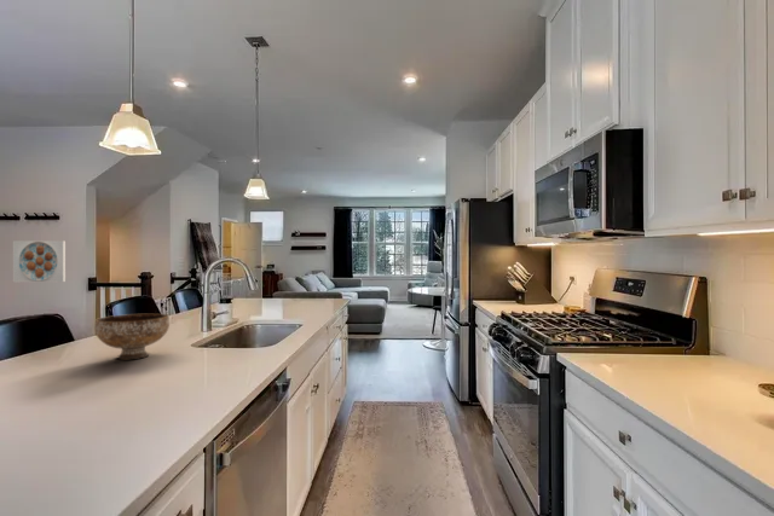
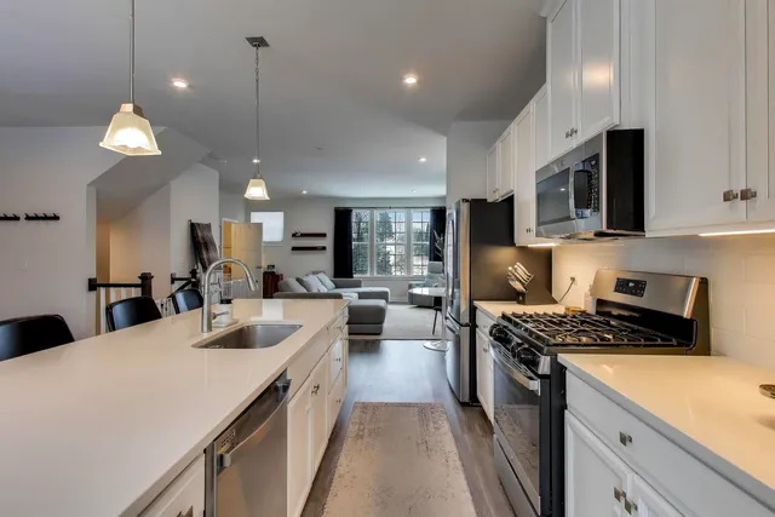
- bowl [93,313,171,360]
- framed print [12,239,67,283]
